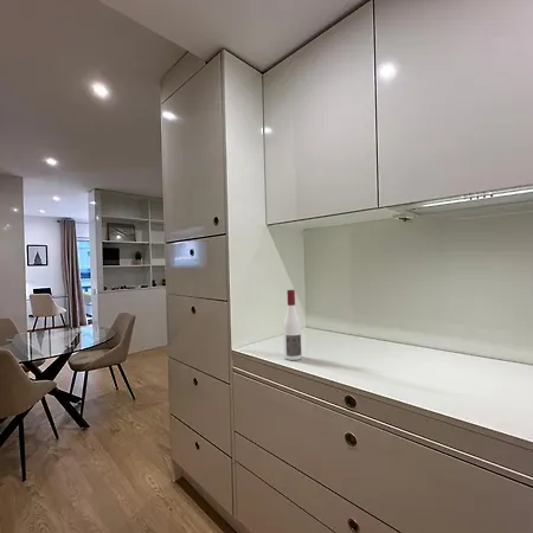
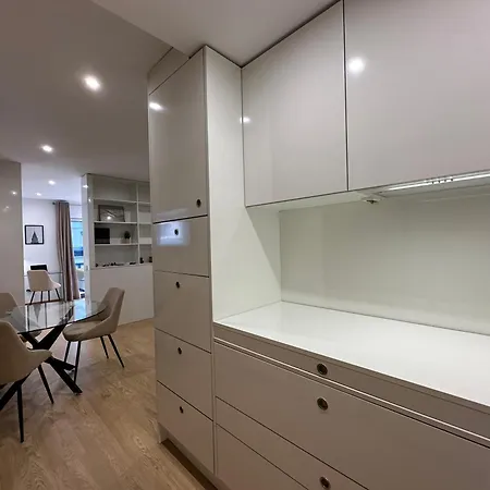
- alcohol [282,289,303,361]
